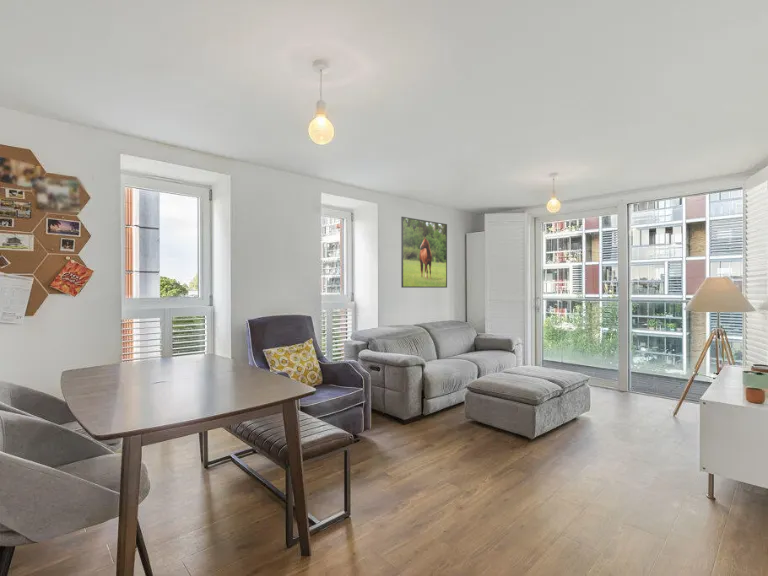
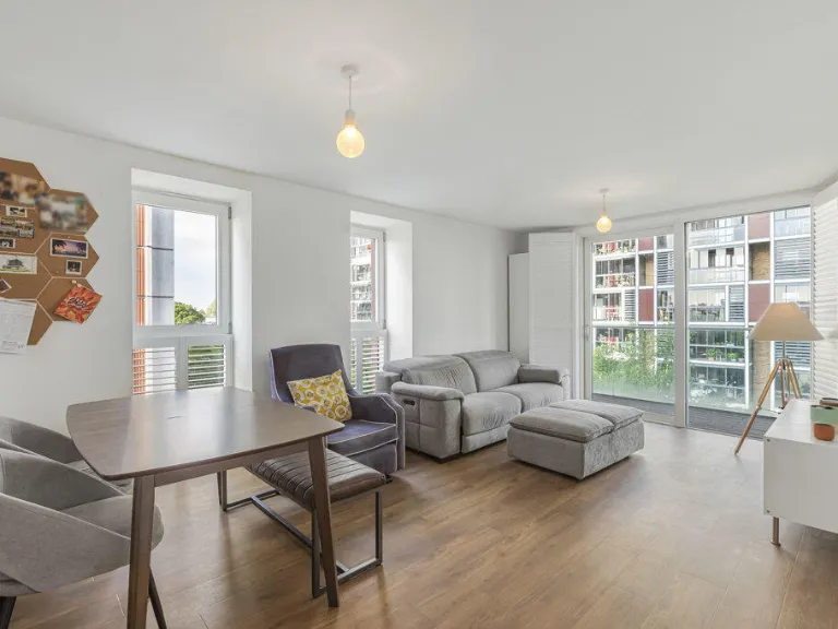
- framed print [400,216,448,289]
